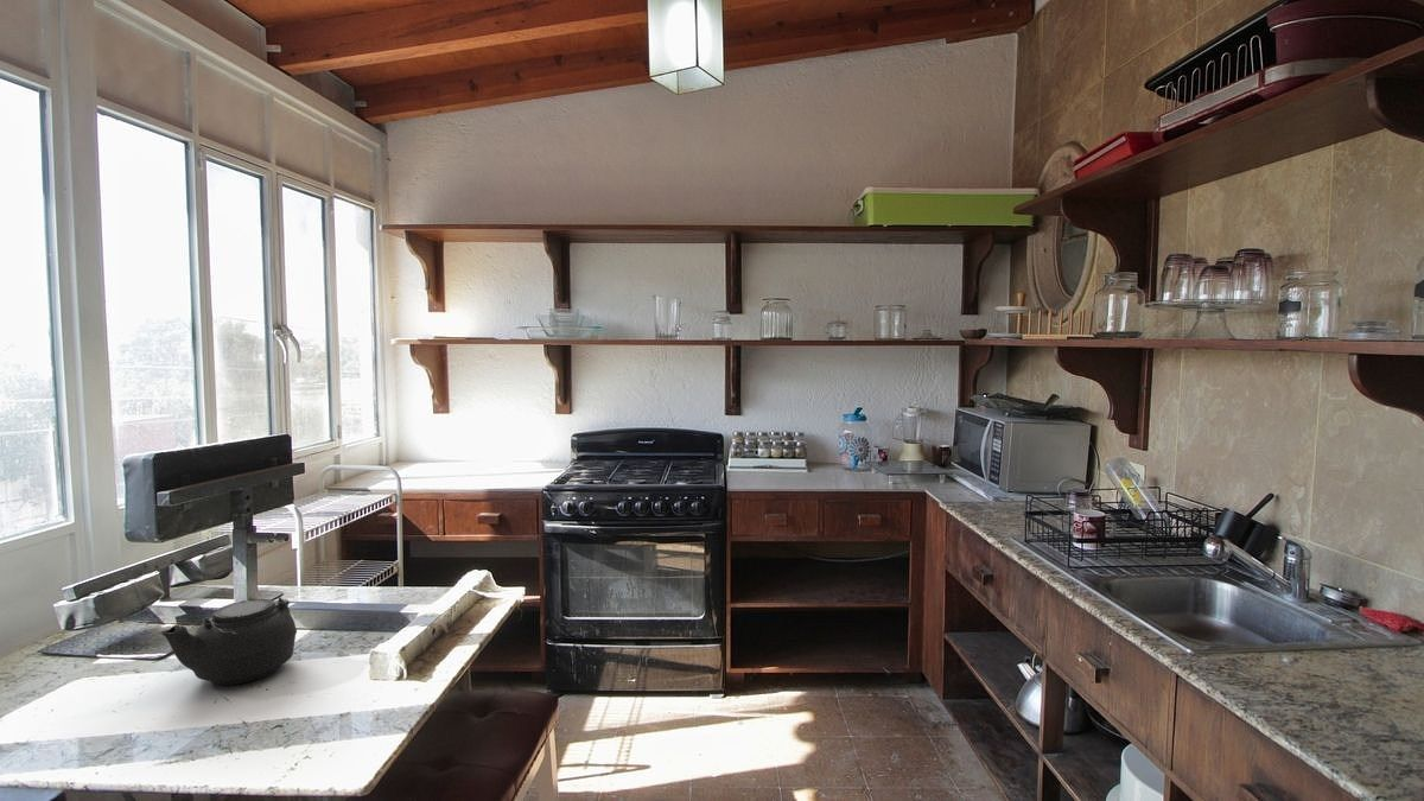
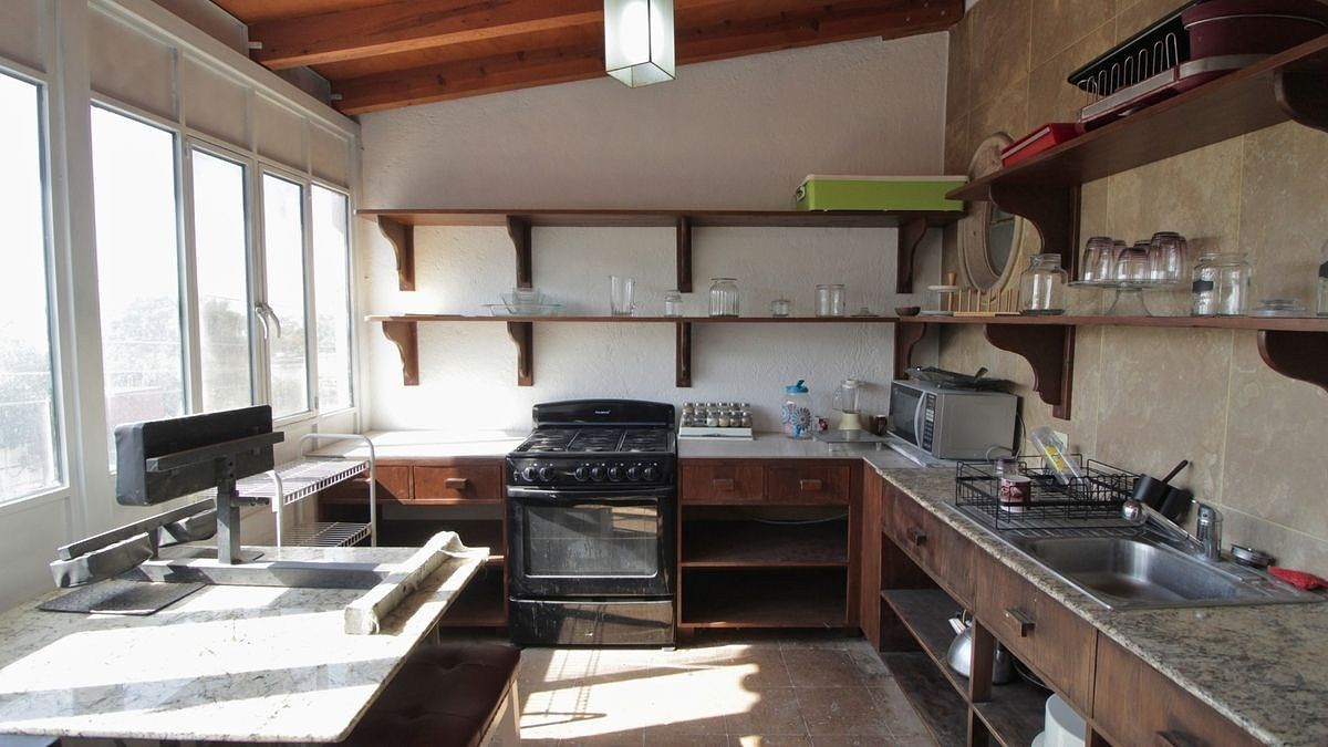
- teapot [158,596,298,686]
